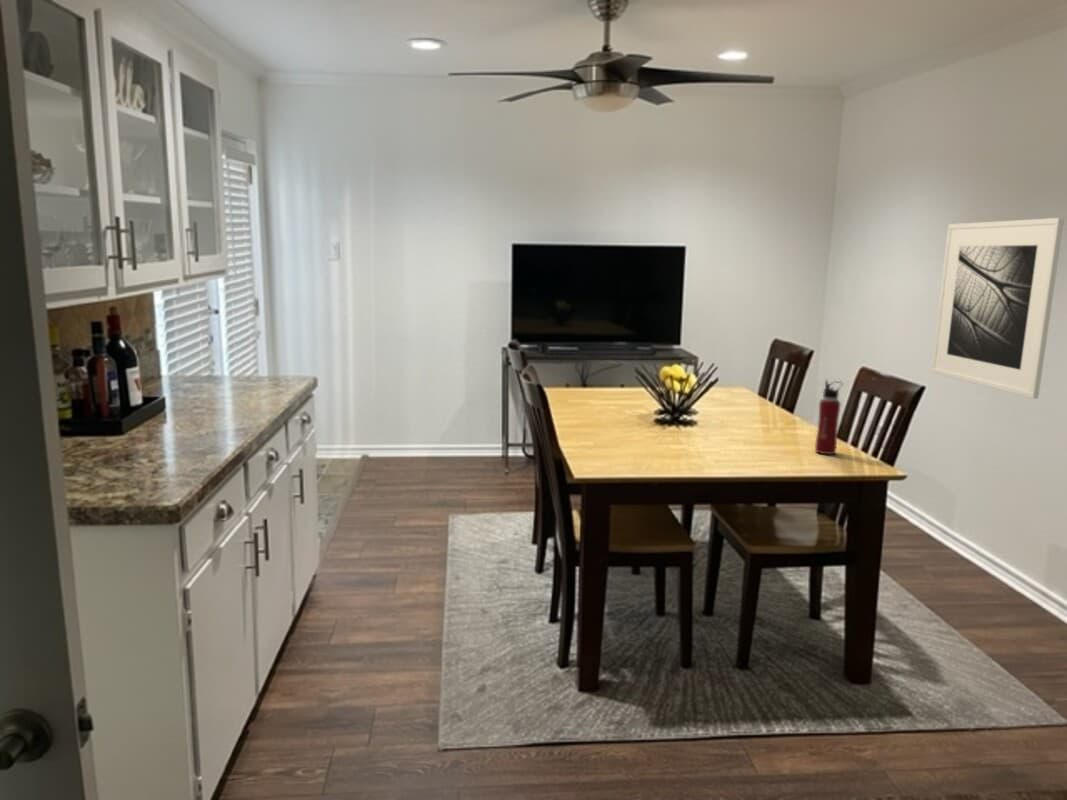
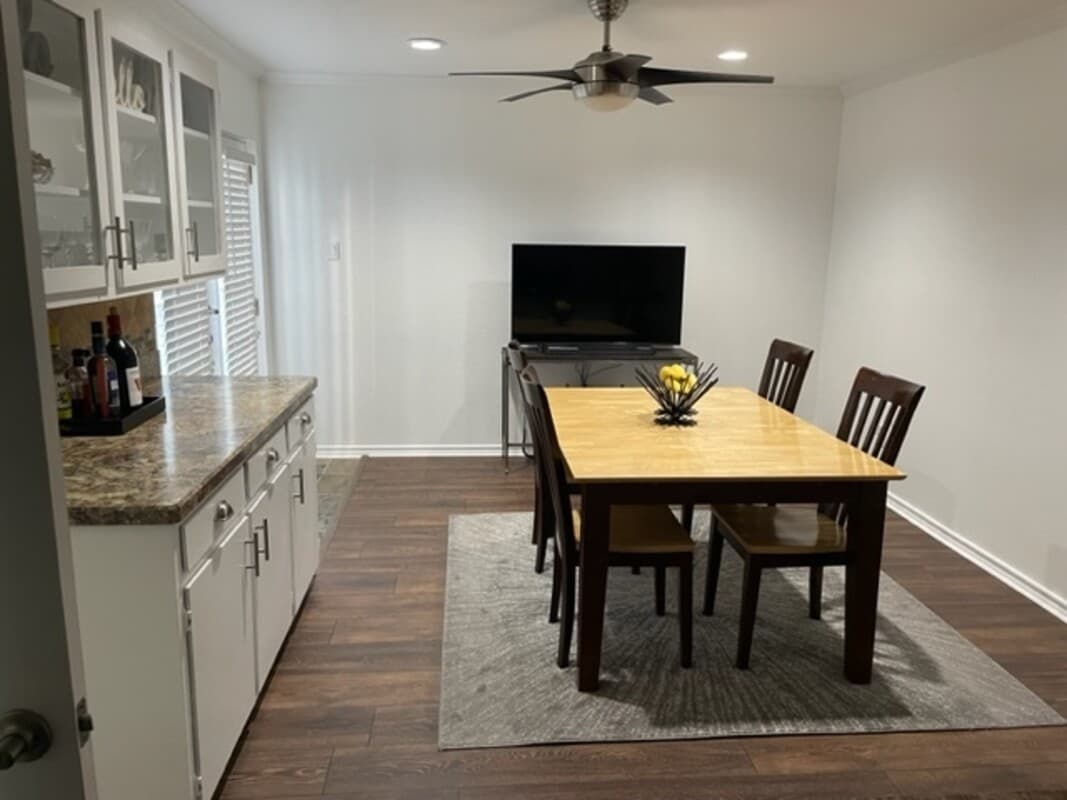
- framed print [930,217,1065,400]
- water bottle [814,379,844,456]
